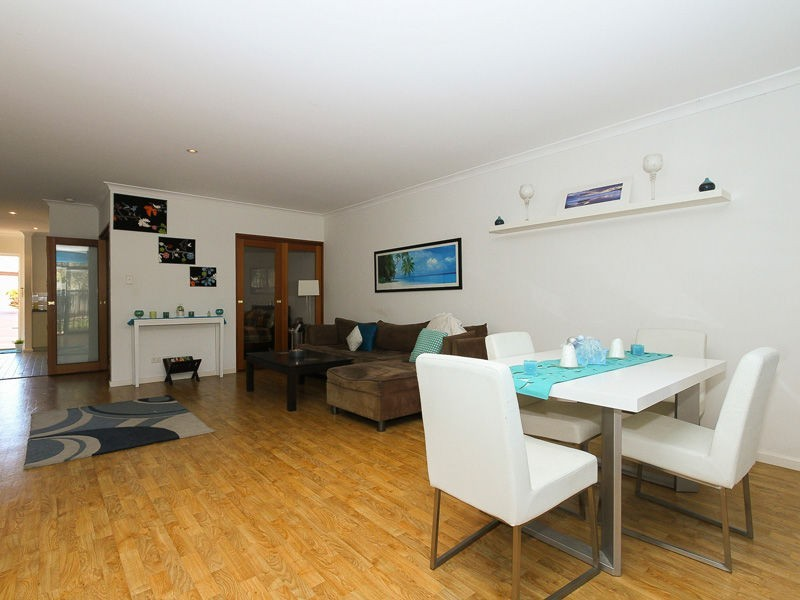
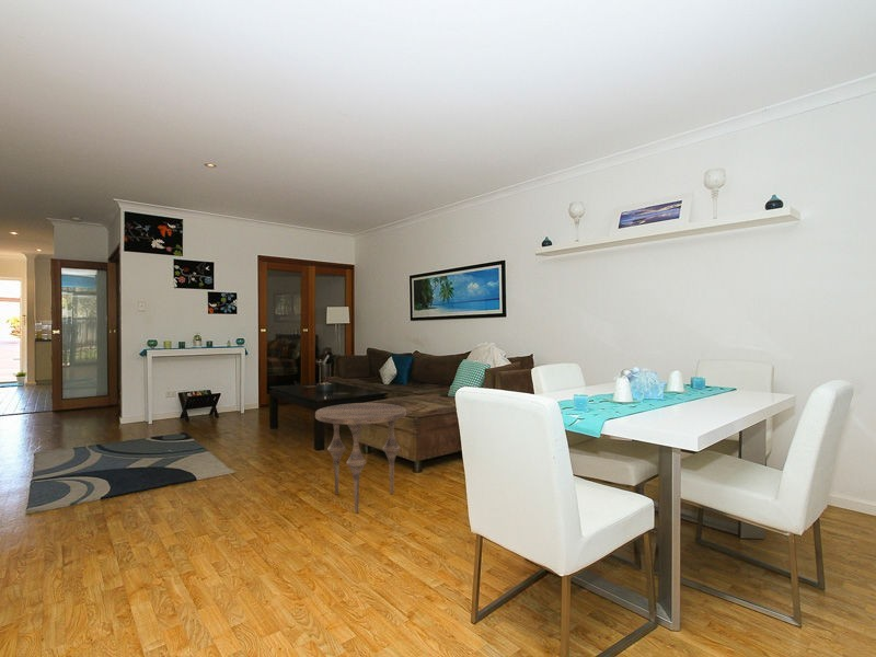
+ side table [314,402,407,515]
